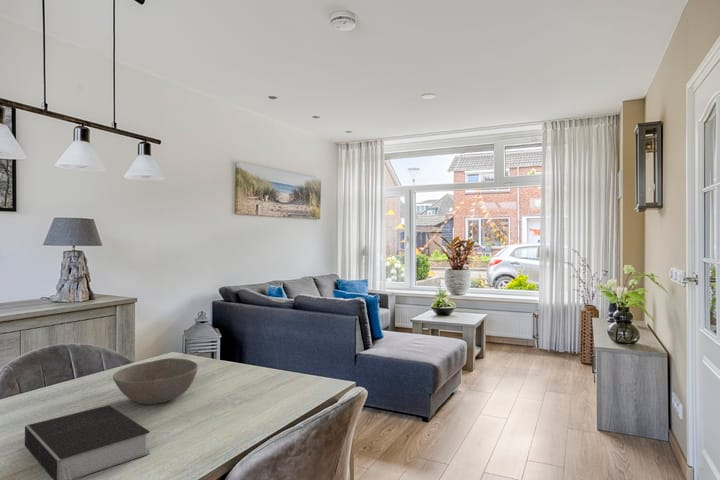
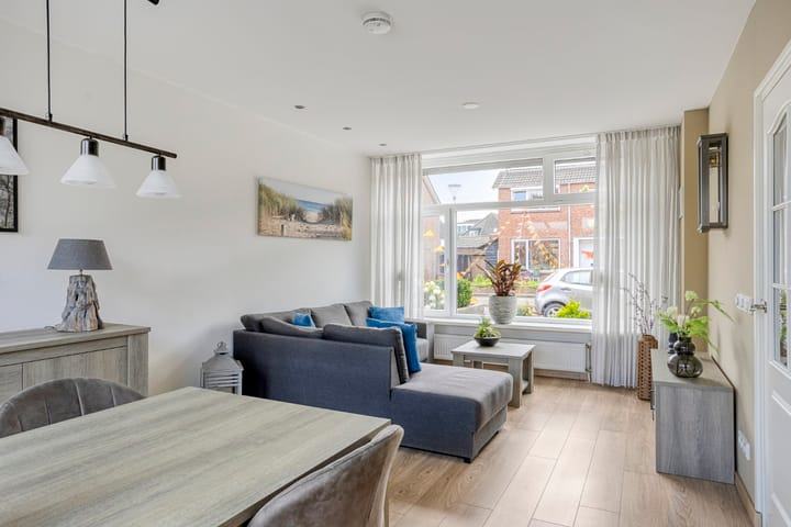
- book [24,405,151,480]
- bowl [112,357,199,405]
